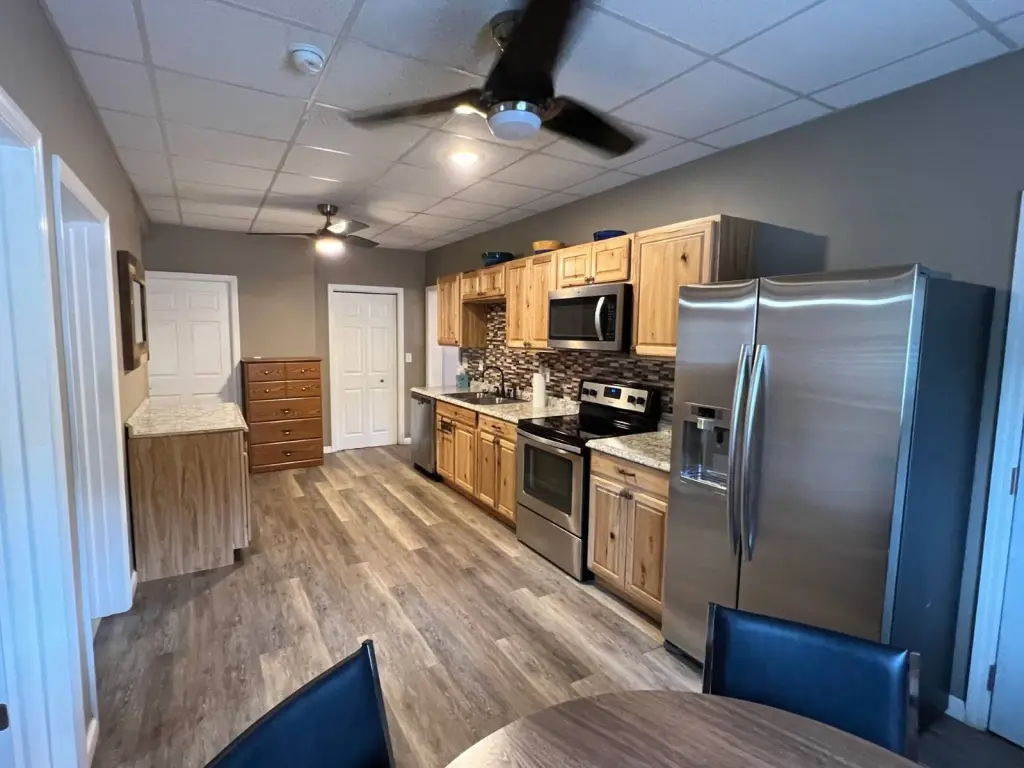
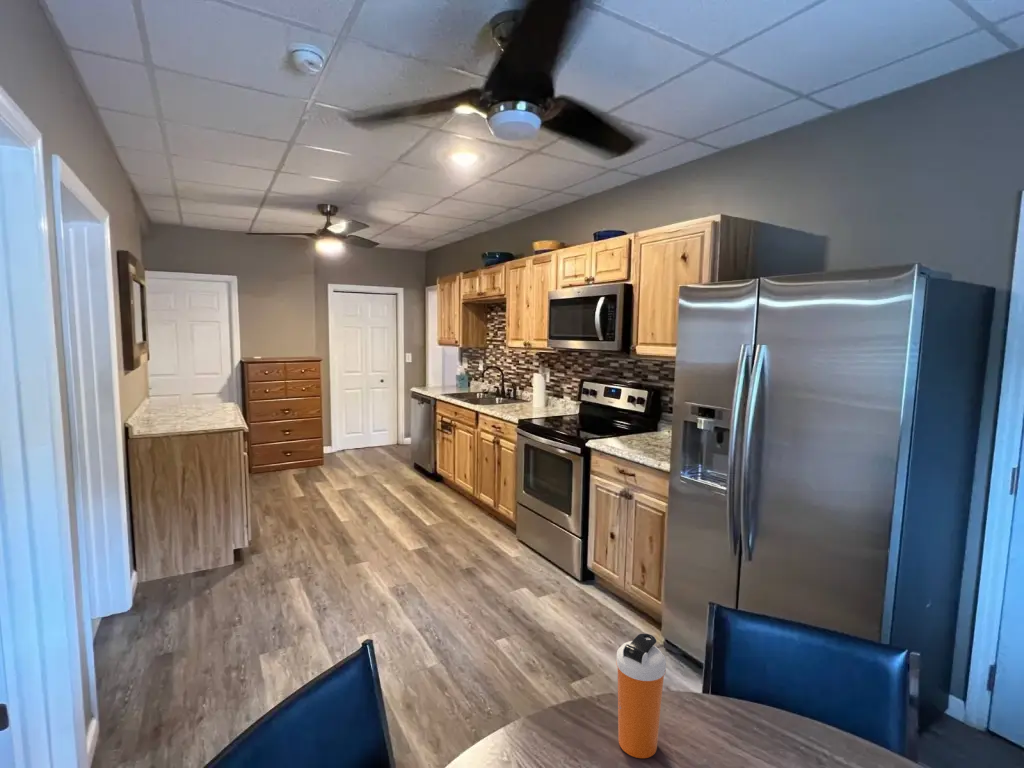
+ shaker bottle [615,633,667,759]
